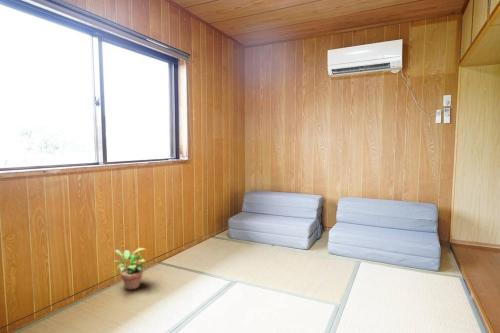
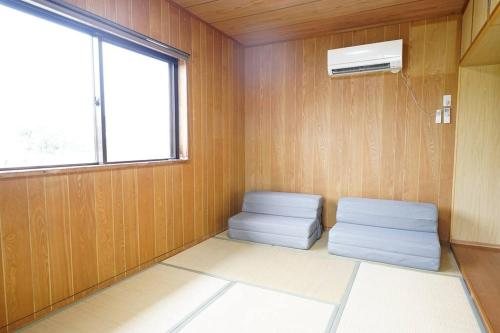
- potted plant [113,247,147,291]
